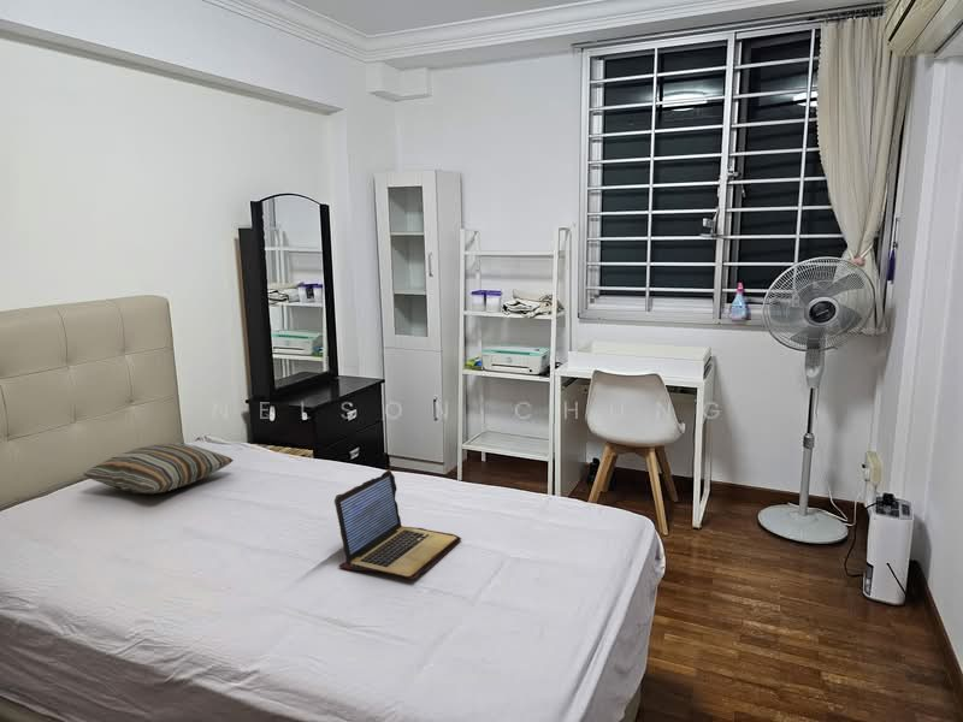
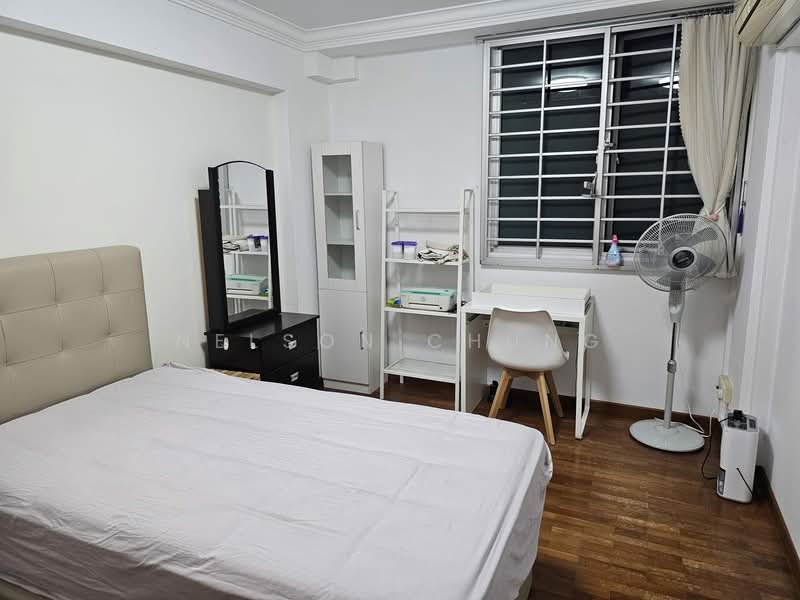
- laptop [333,468,462,581]
- pillow [82,442,235,495]
